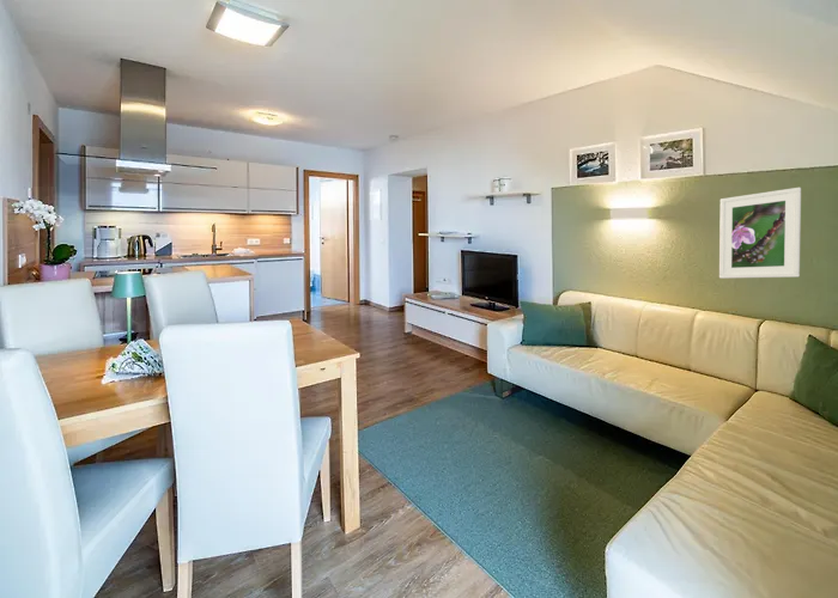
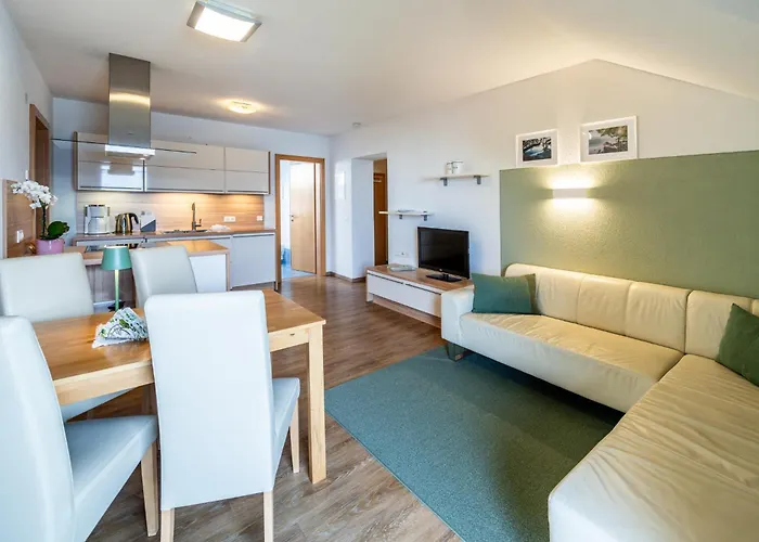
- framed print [718,187,802,280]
